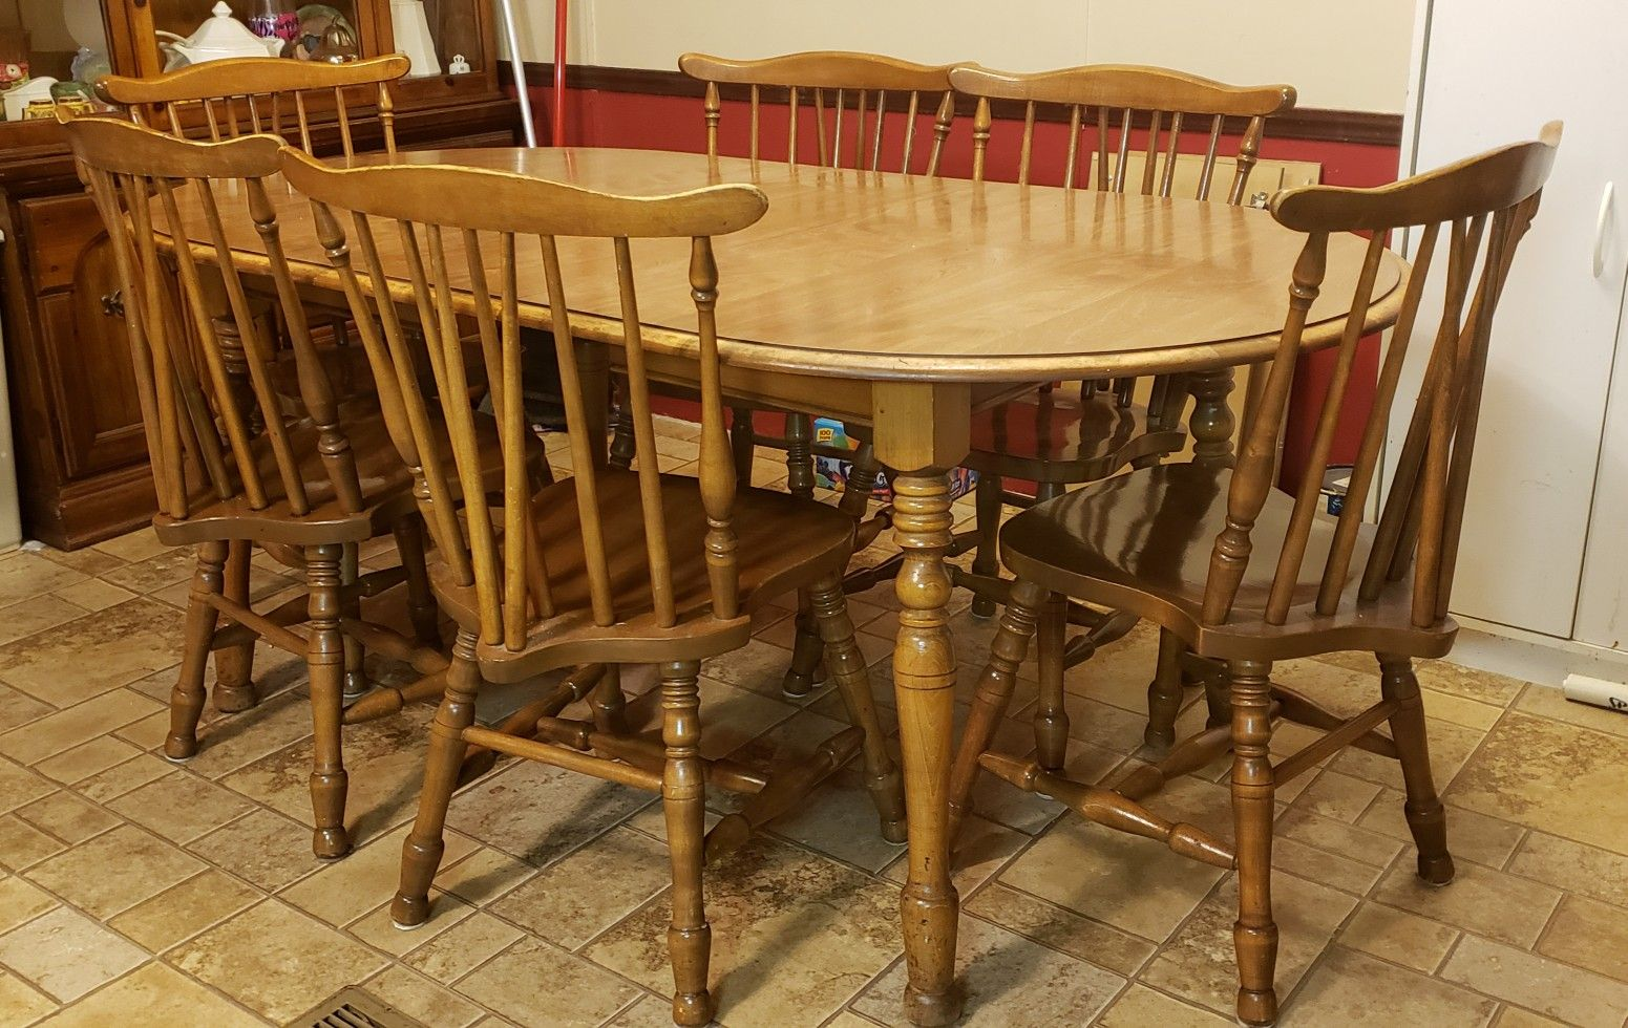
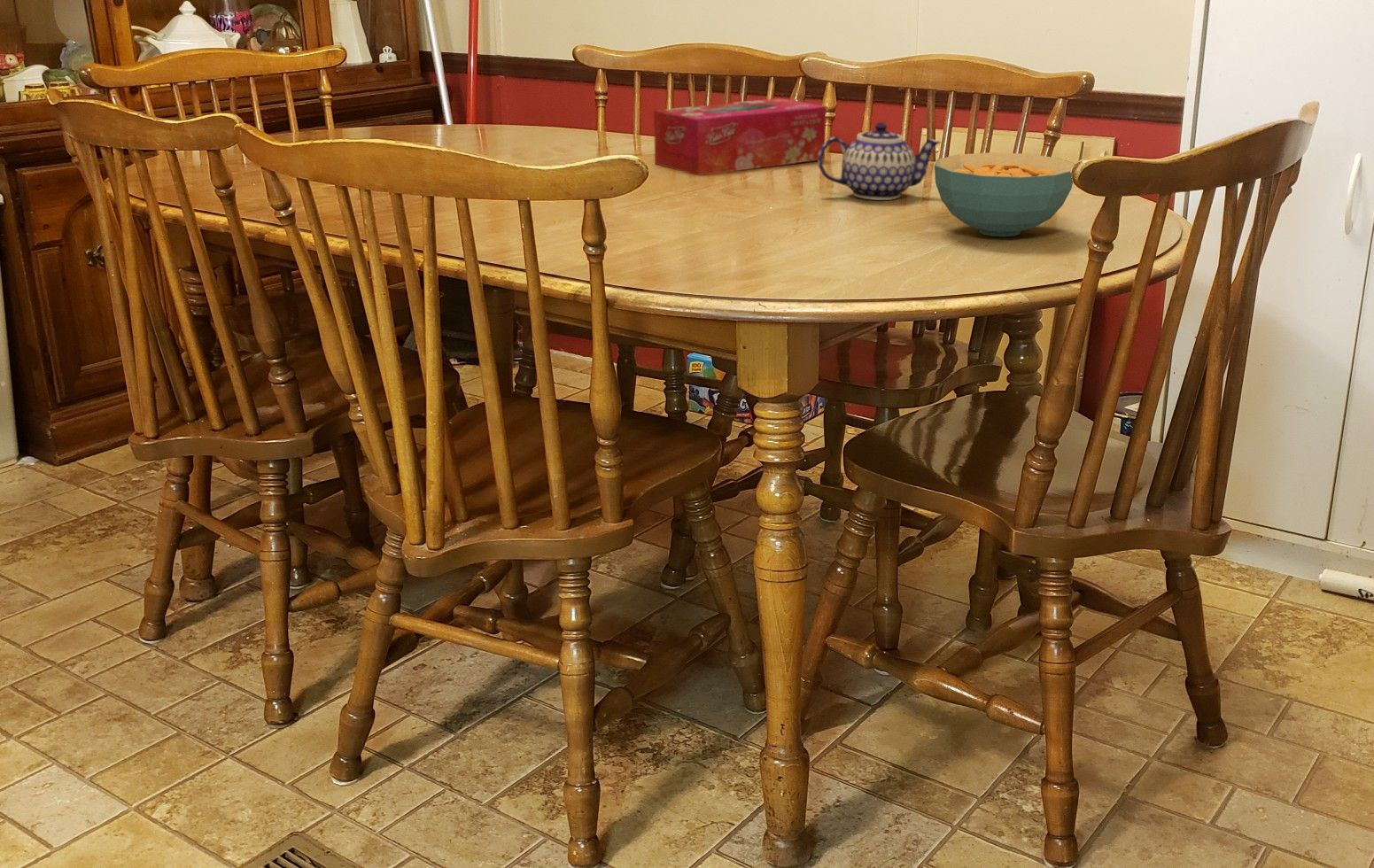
+ teapot [817,121,943,201]
+ cereal bowl [934,151,1076,237]
+ tissue box [653,97,827,176]
